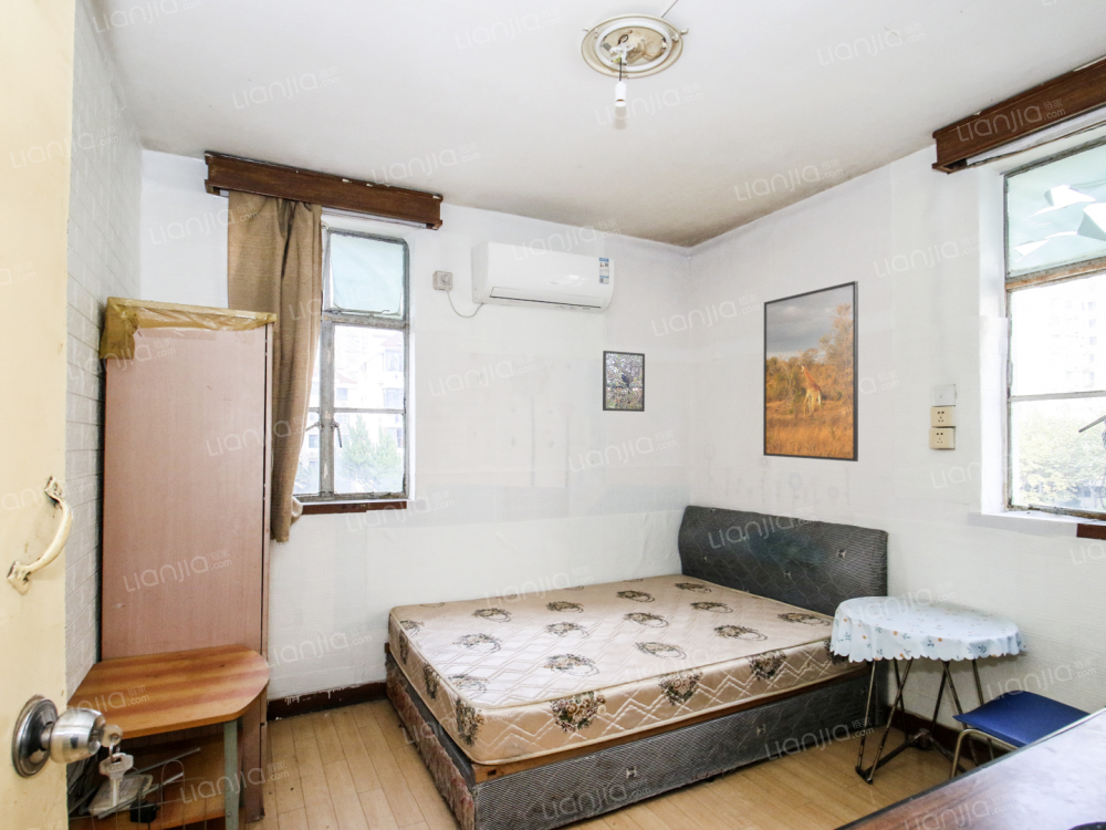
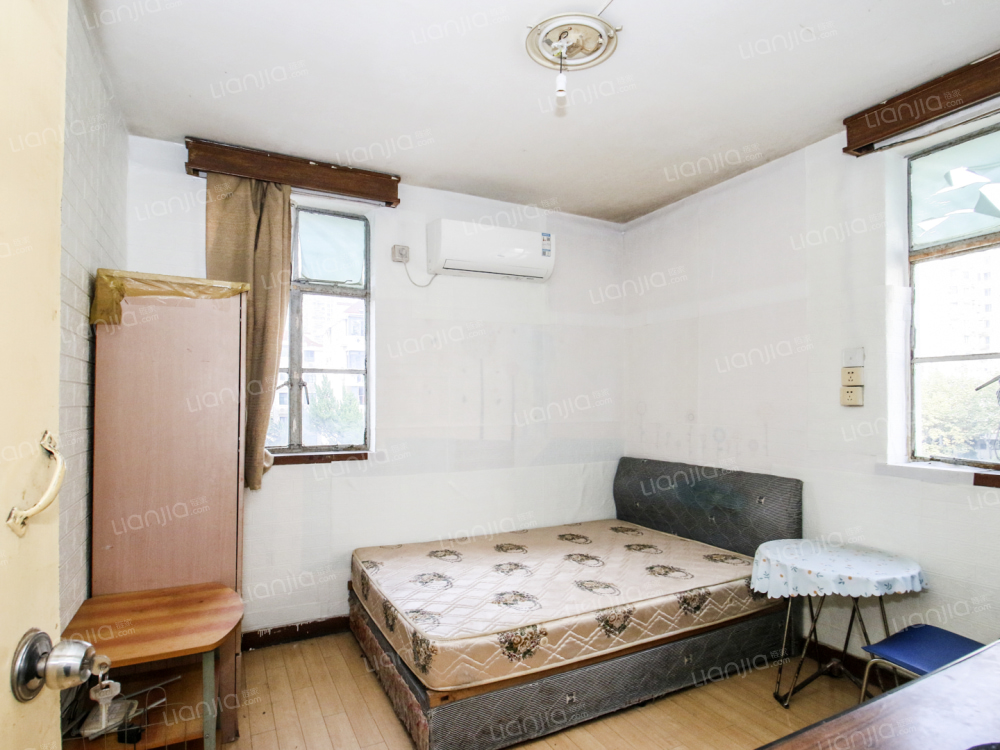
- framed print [602,350,646,413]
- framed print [762,280,859,463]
